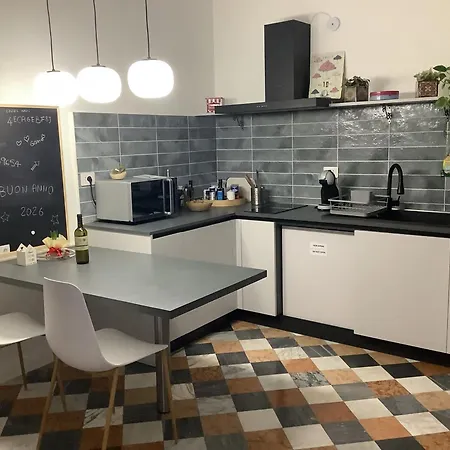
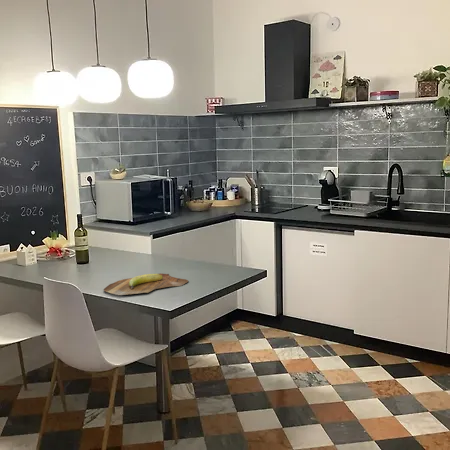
+ cutting board [103,273,189,296]
